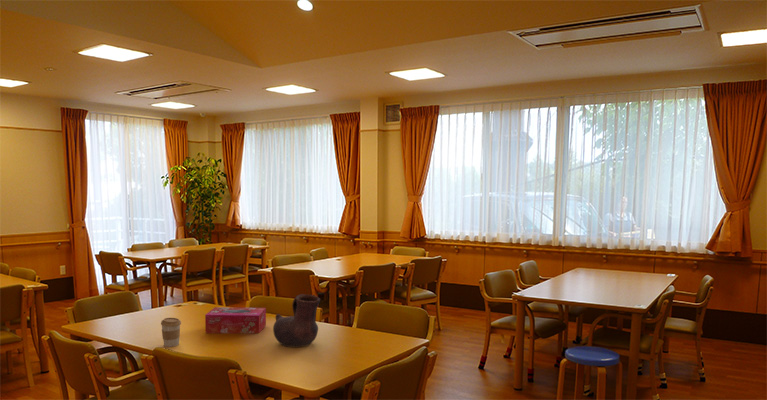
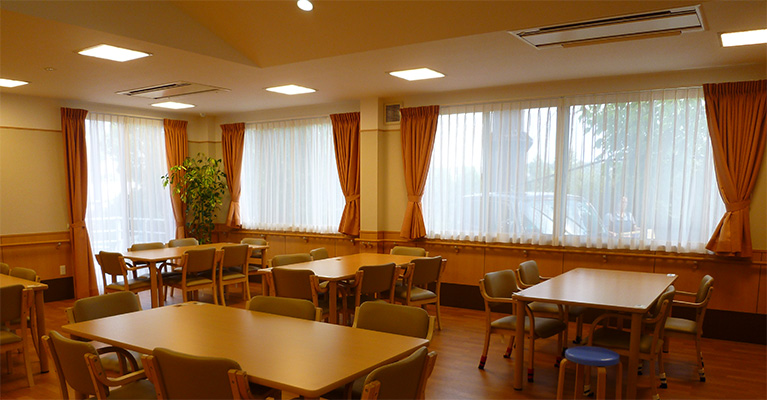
- pitcher [272,293,321,348]
- tissue box [204,306,267,334]
- coffee cup [160,317,182,348]
